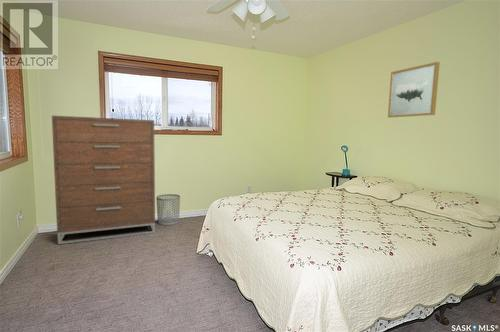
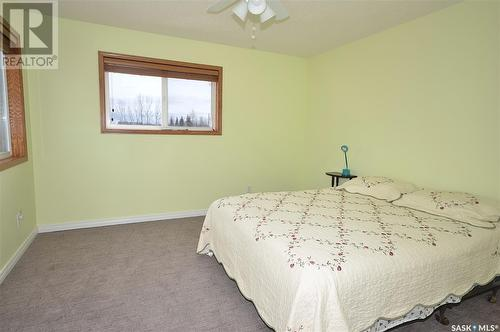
- dresser [51,115,156,245]
- waste bin [155,193,181,226]
- wall art [387,61,441,119]
